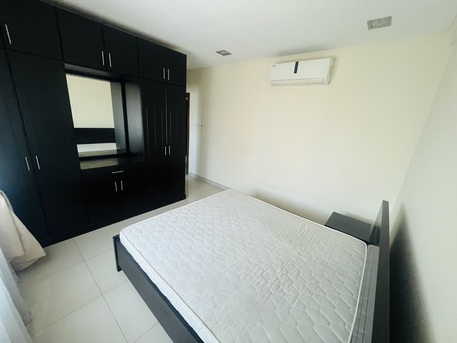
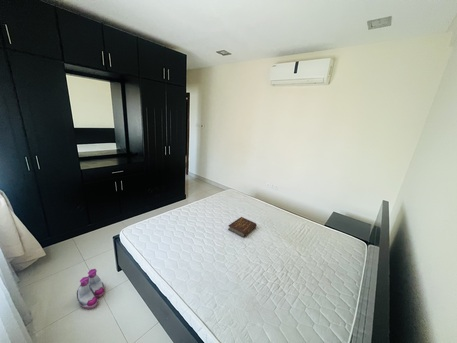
+ book [227,216,258,238]
+ boots [76,268,105,310]
